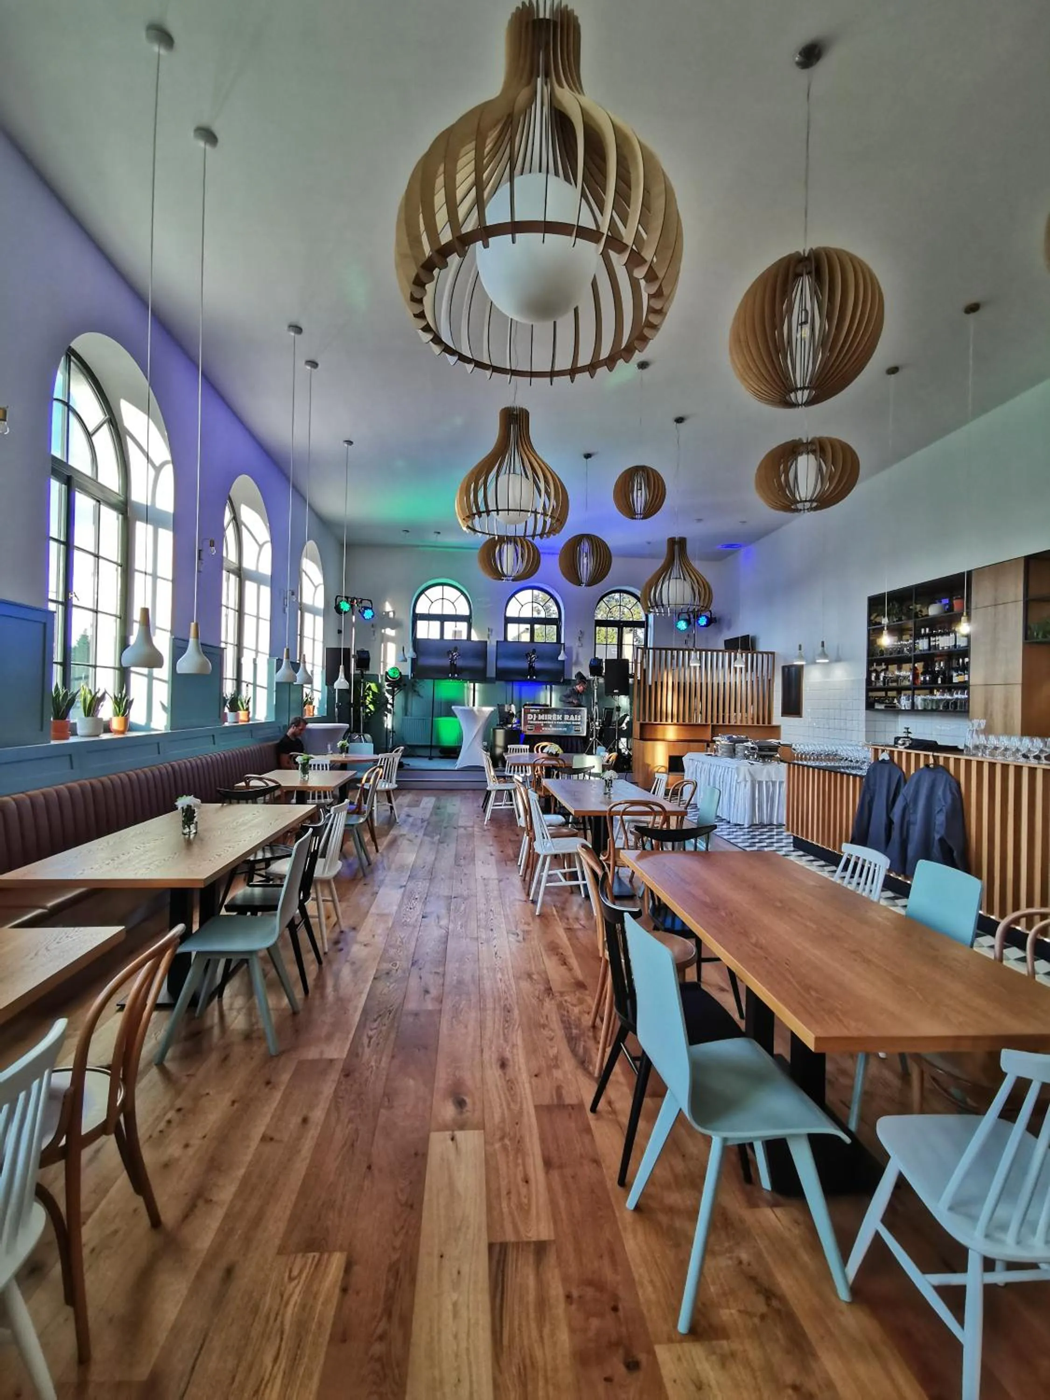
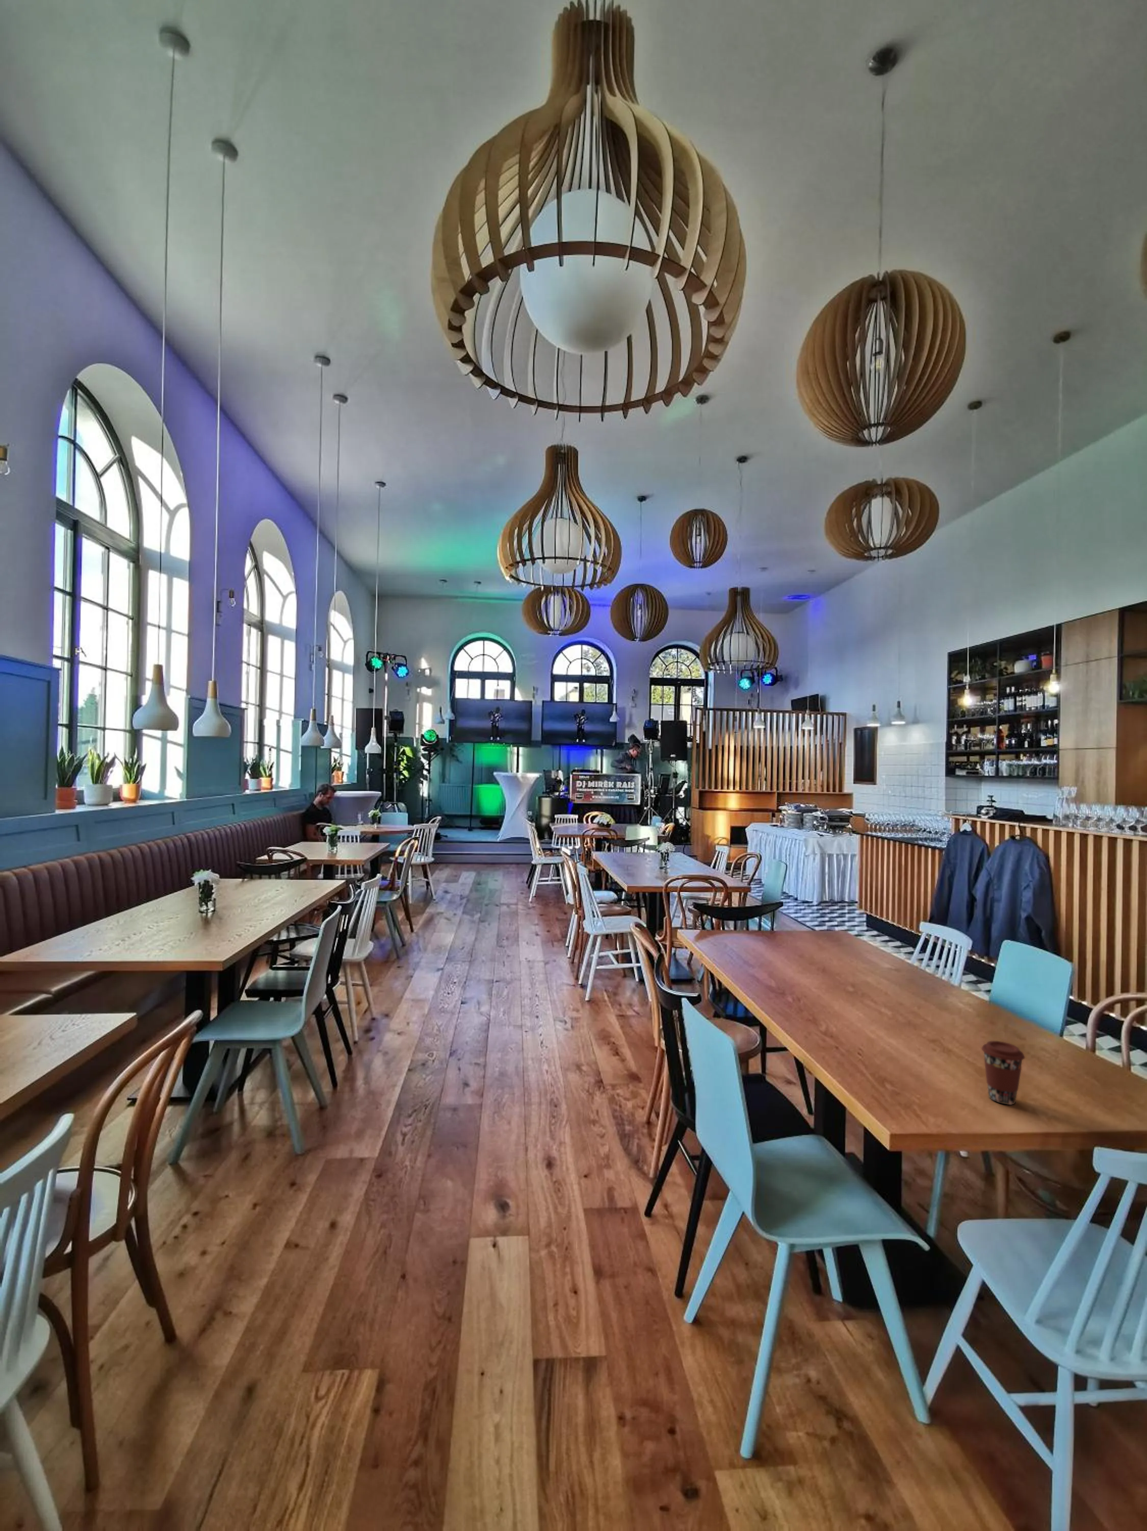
+ coffee cup [981,1040,1025,1105]
